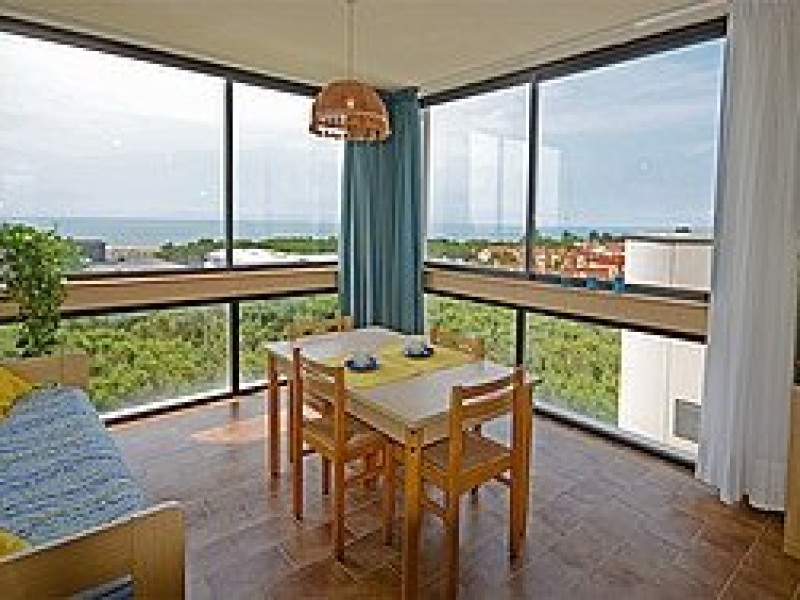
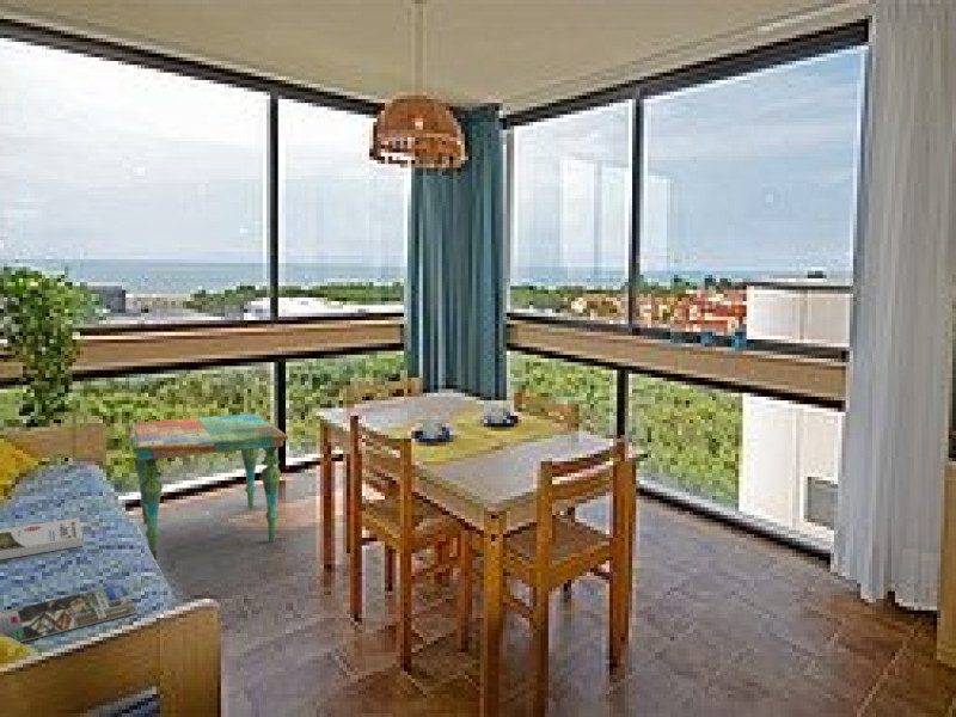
+ book [0,516,85,560]
+ magazine [0,583,139,643]
+ side table [127,412,289,560]
